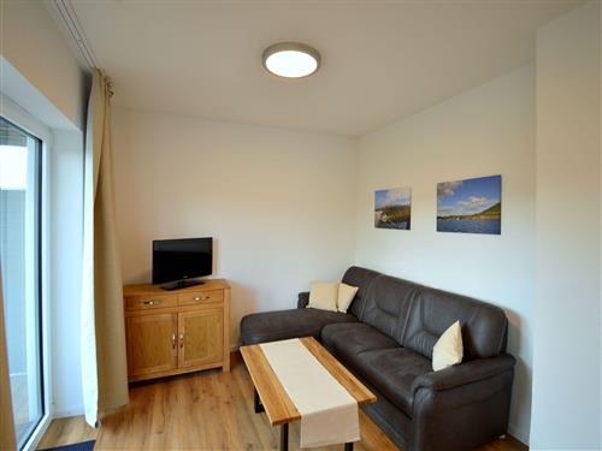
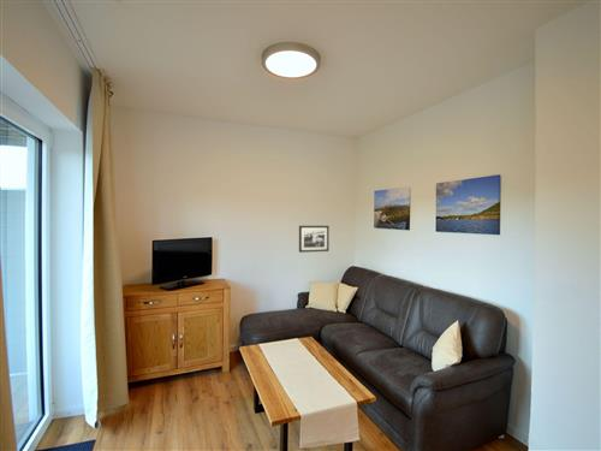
+ picture frame [298,225,331,254]
